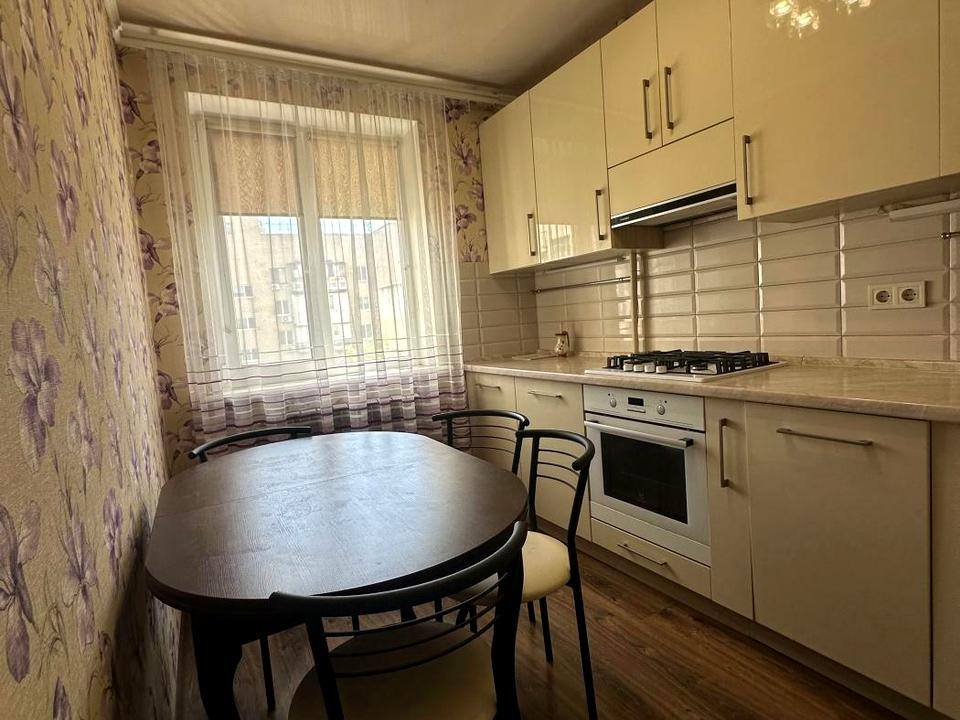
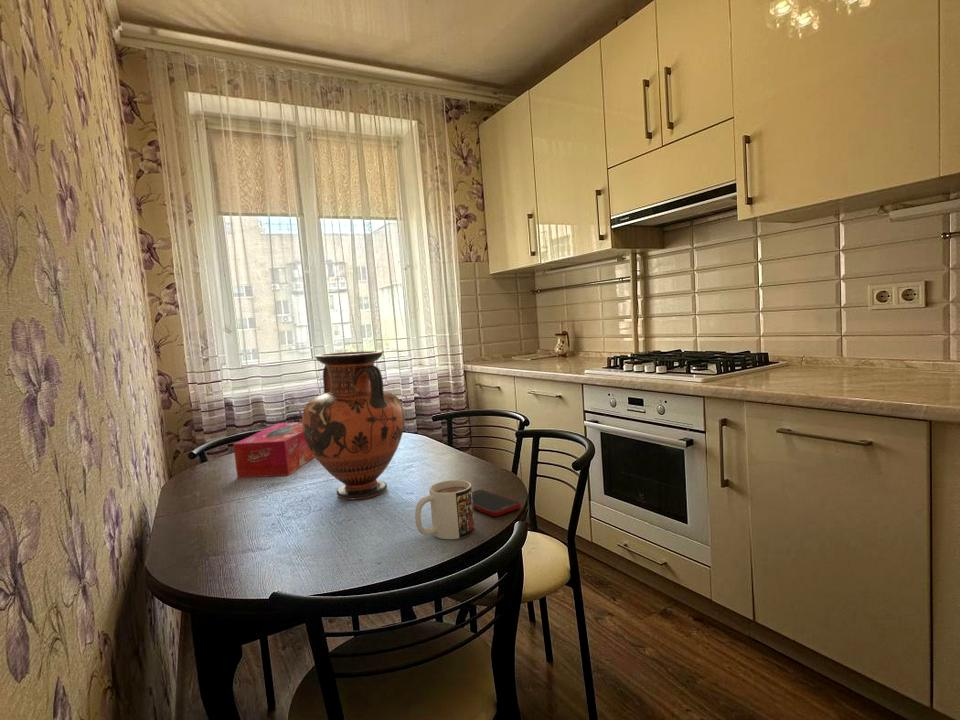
+ vase [301,350,406,500]
+ mug [414,479,476,540]
+ cell phone [472,489,522,517]
+ tissue box [232,421,315,479]
